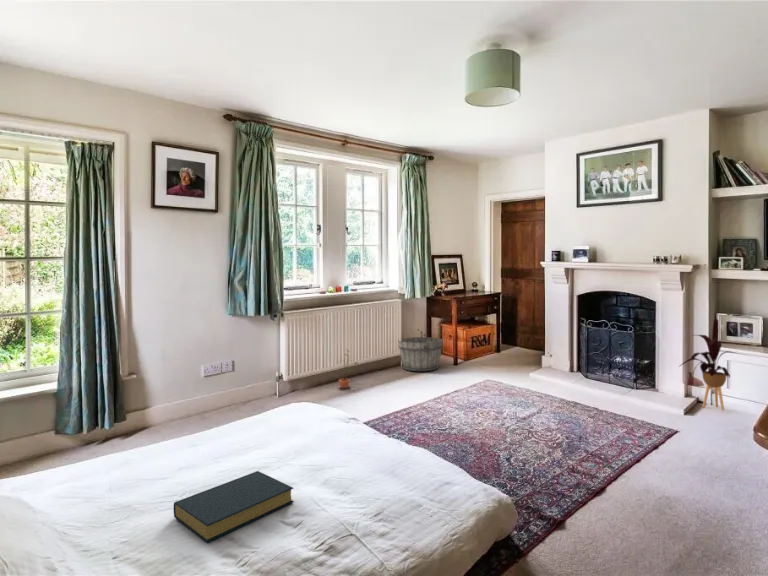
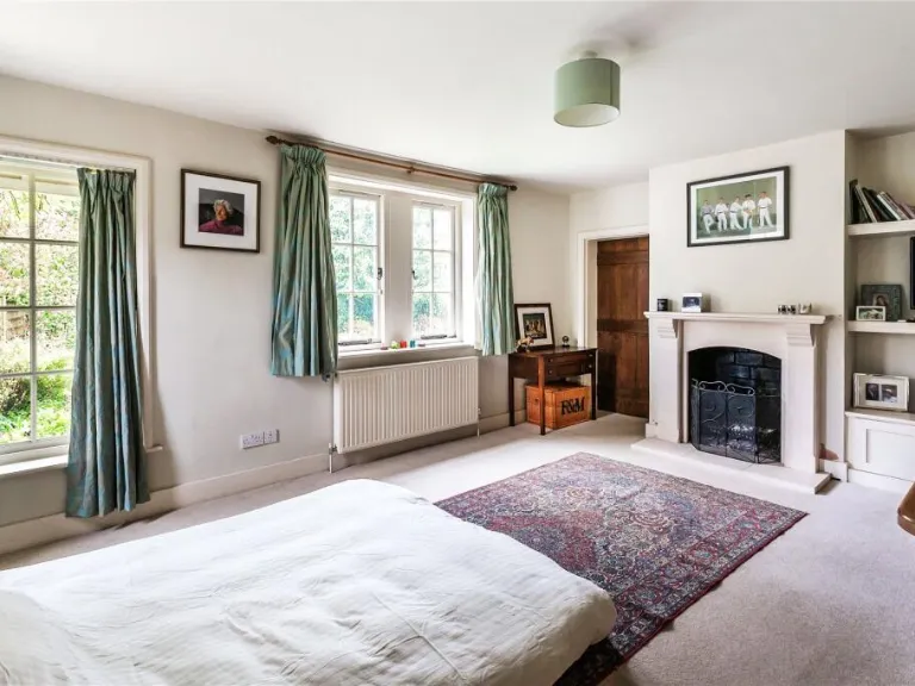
- hardback book [173,470,295,543]
- potted plant [336,349,359,389]
- wooden bucket [397,328,444,372]
- house plant [677,318,735,412]
